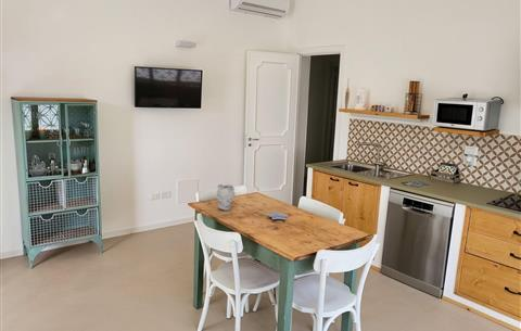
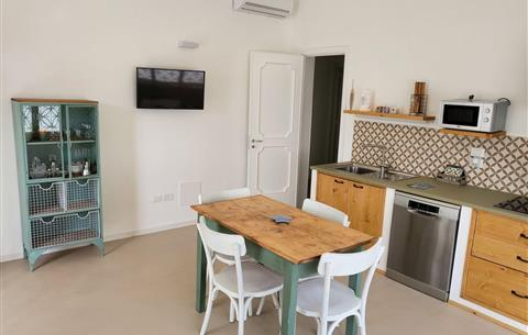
- bust sculpture [216,183,237,212]
